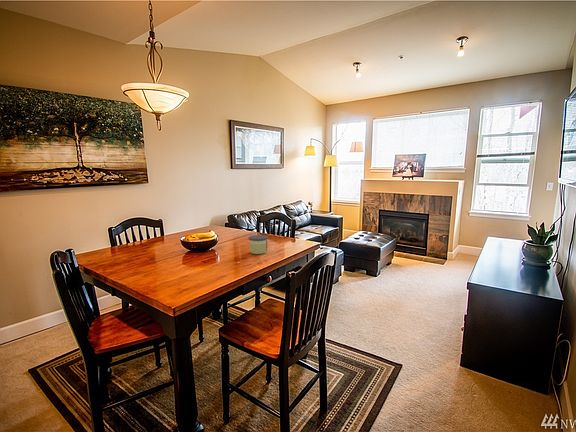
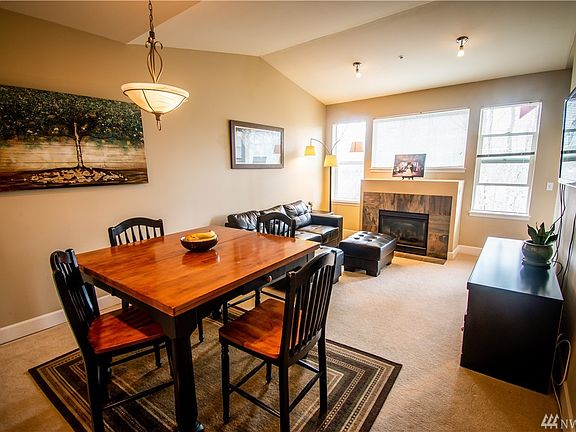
- candle [248,234,269,255]
